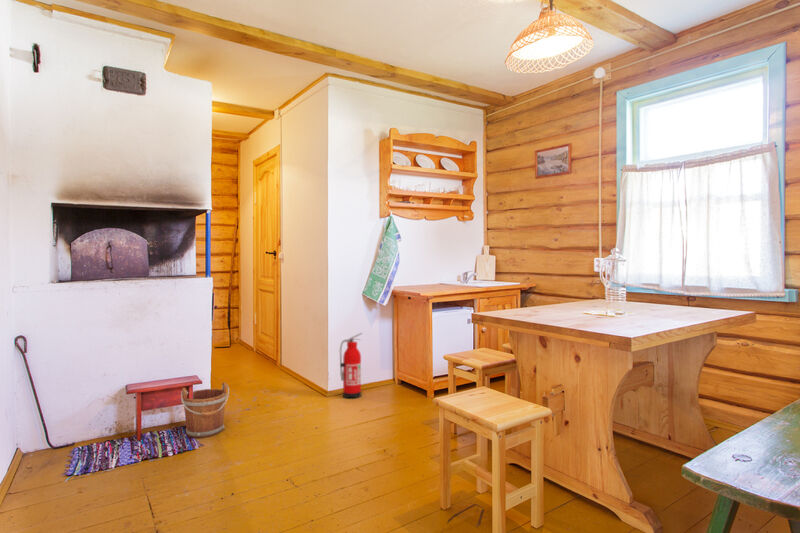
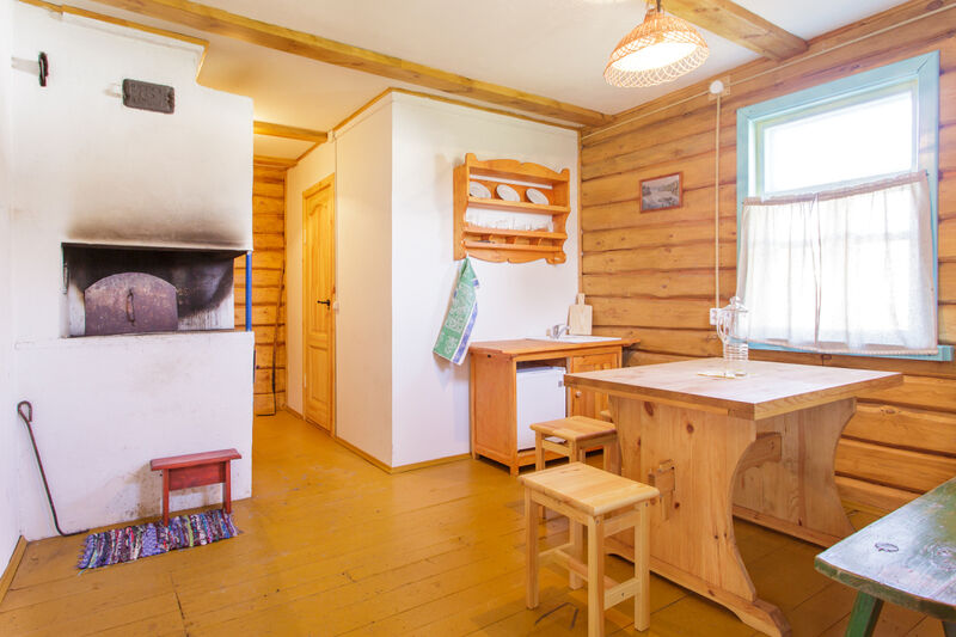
- fire extinguisher [339,332,363,399]
- bucket [180,381,230,439]
